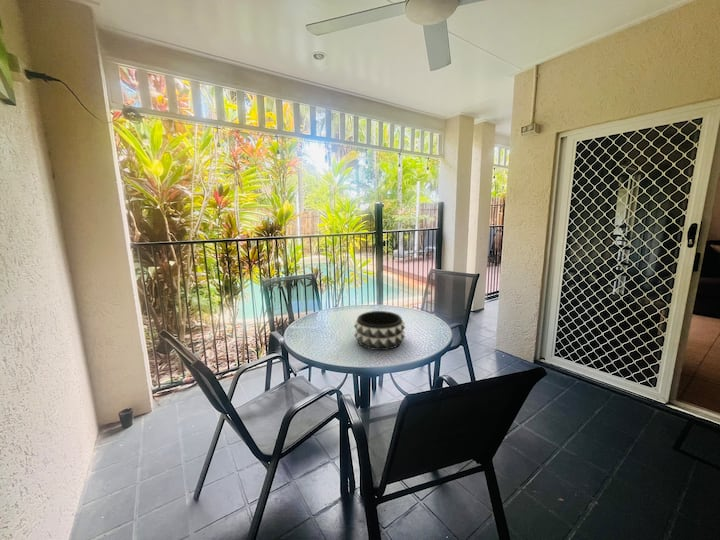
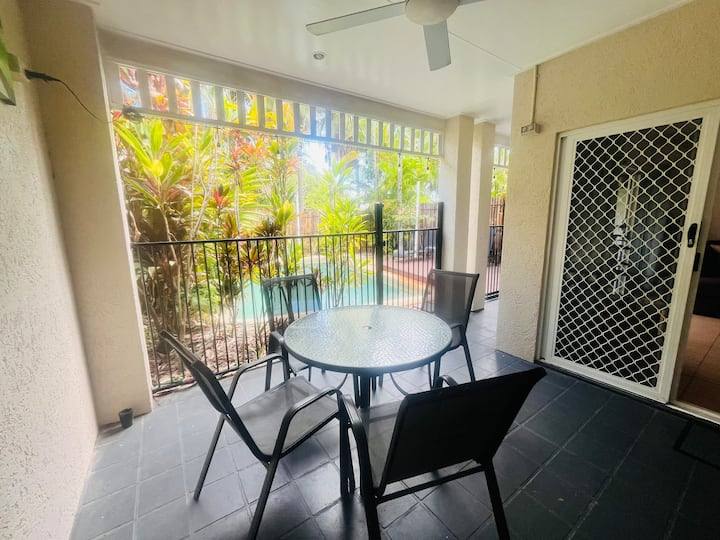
- decorative bowl [353,310,406,351]
